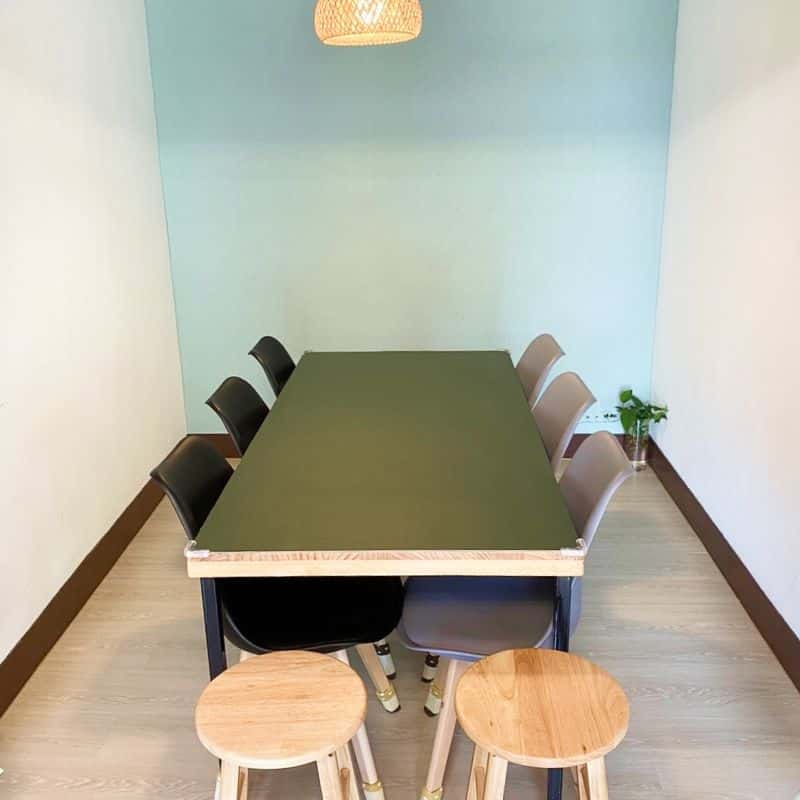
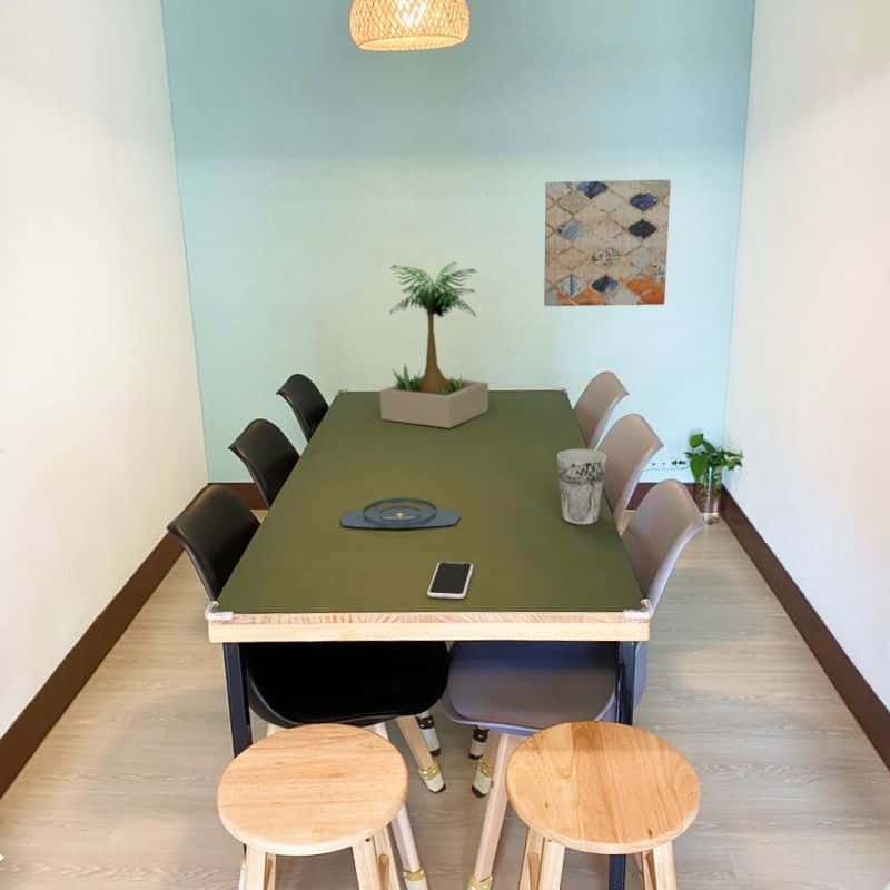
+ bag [339,474,461,530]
+ wall art [543,179,672,307]
+ potted plant [378,260,490,429]
+ smartphone [426,561,474,600]
+ cup [556,448,607,525]
